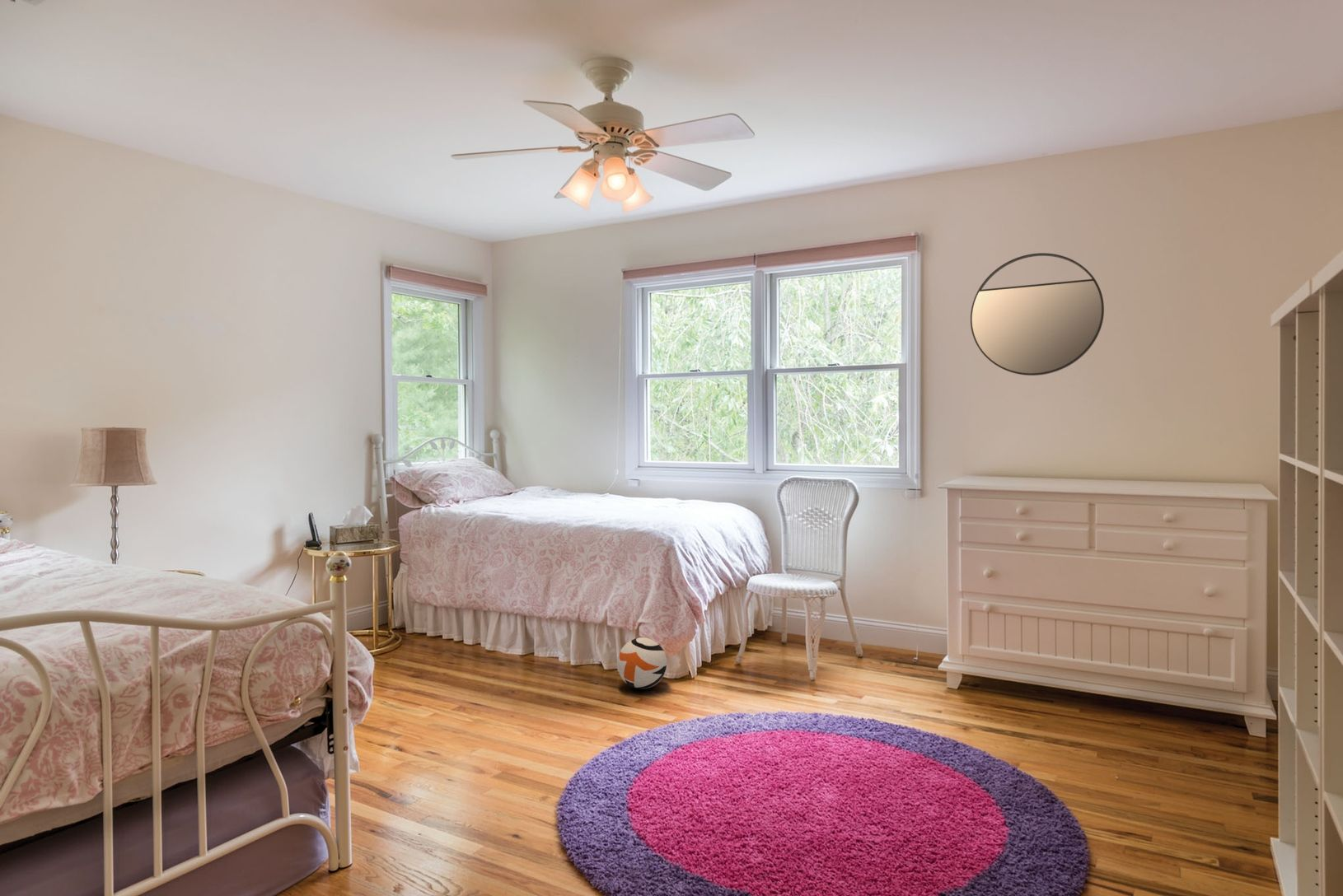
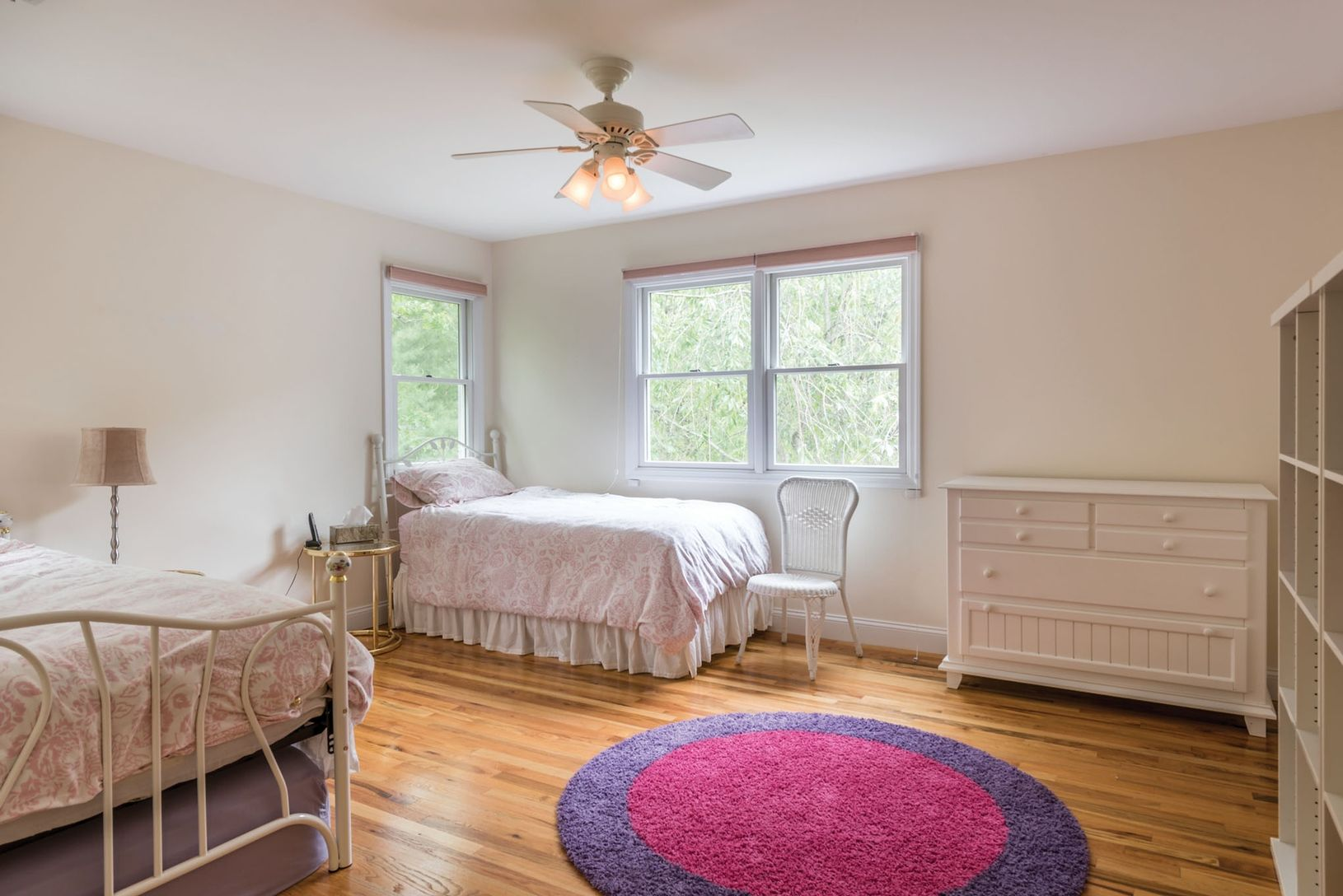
- ball [616,637,667,690]
- home mirror [970,252,1105,376]
